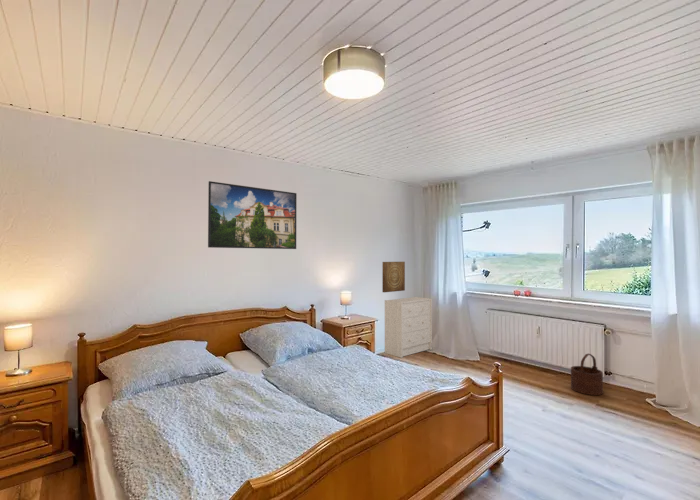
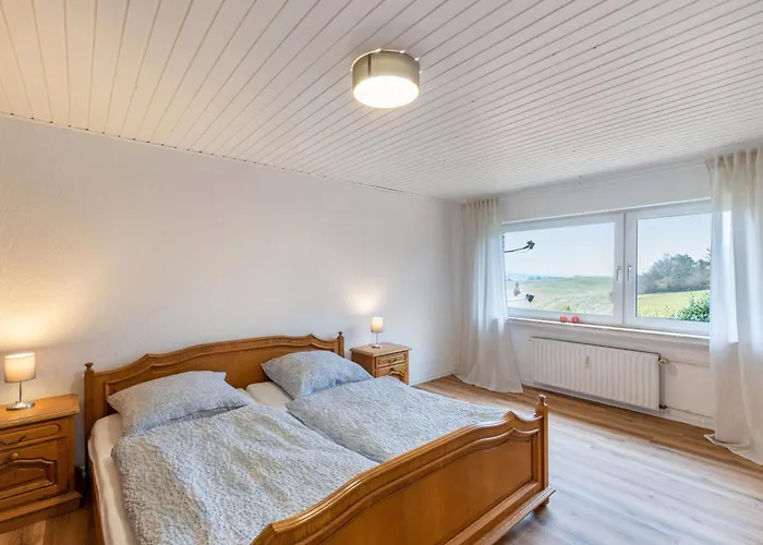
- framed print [207,180,298,250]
- wall art [381,261,406,293]
- dresser [384,296,433,359]
- wooden bucket [570,353,604,396]
